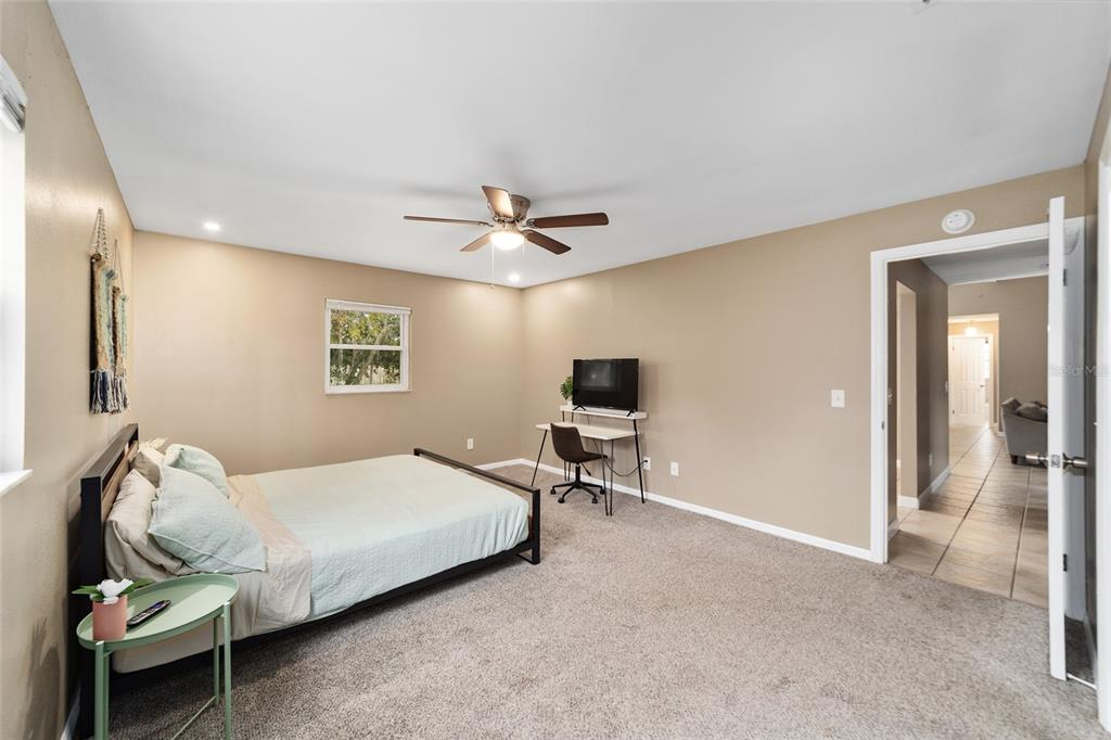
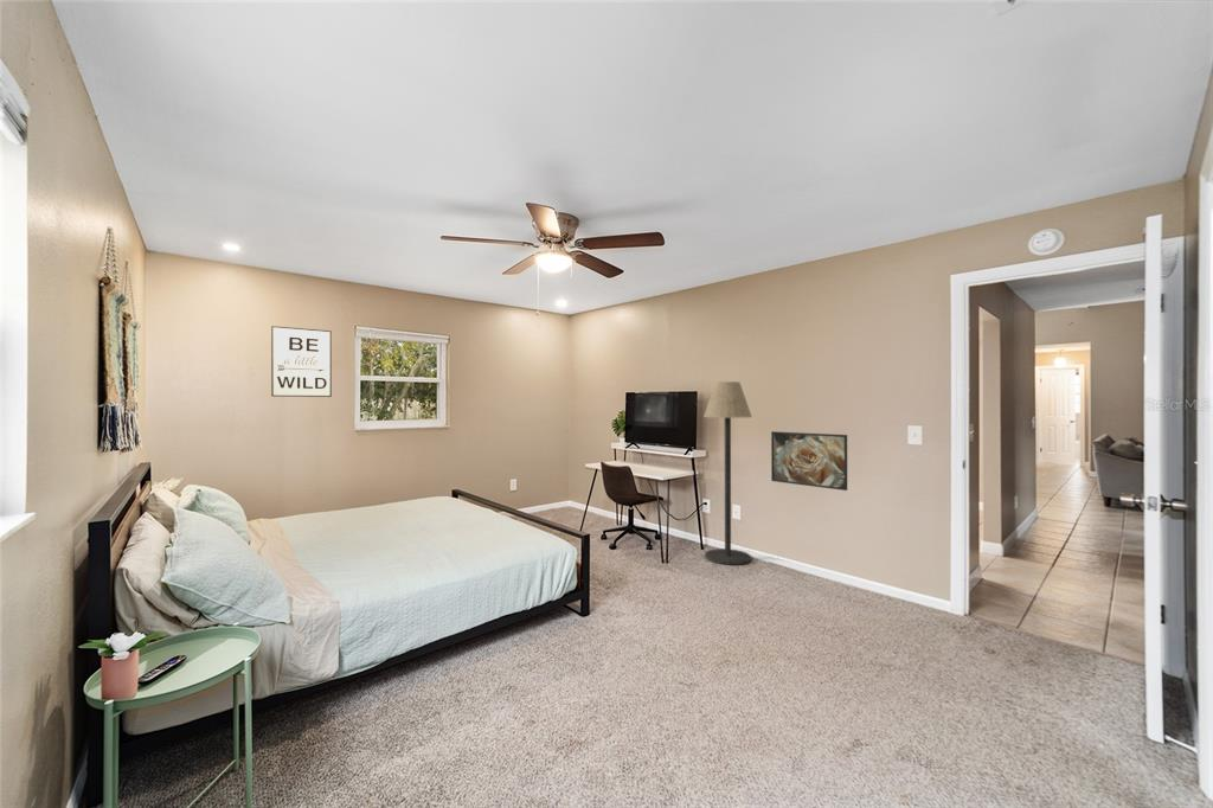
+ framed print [770,430,848,492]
+ floor lamp [702,380,753,566]
+ wall art [270,325,333,398]
